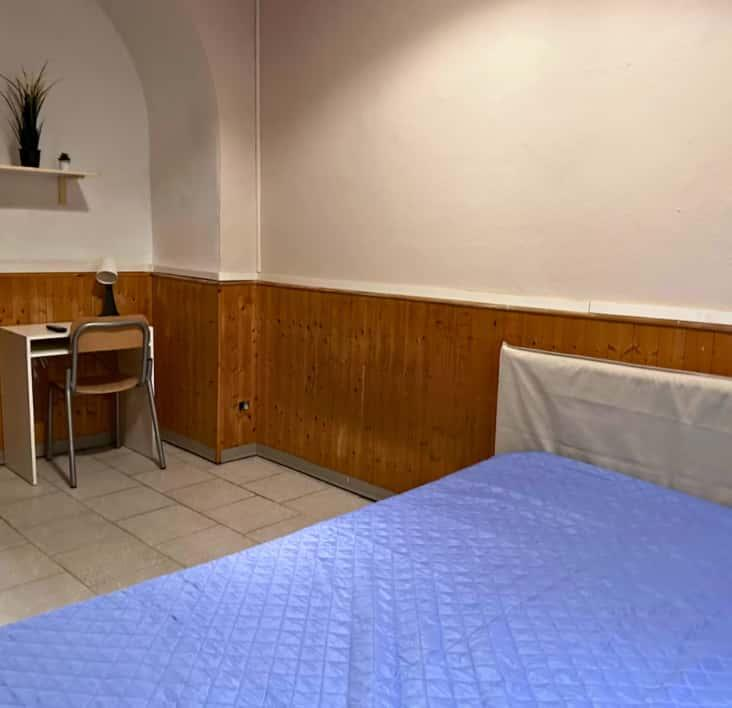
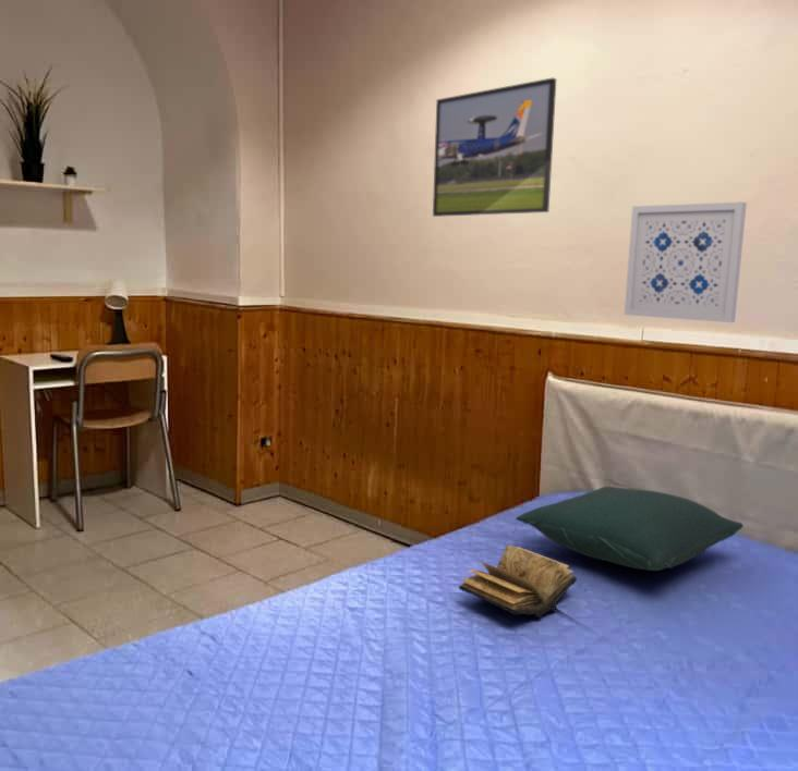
+ book [458,543,578,619]
+ wall art [624,201,748,323]
+ pillow [515,486,745,572]
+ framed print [432,76,557,218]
